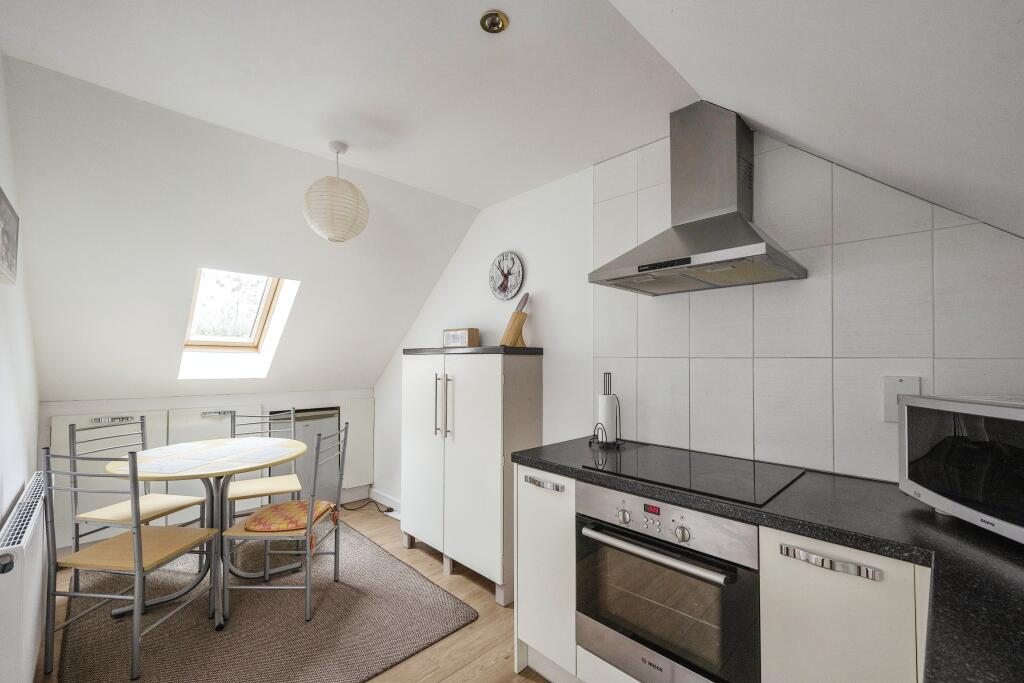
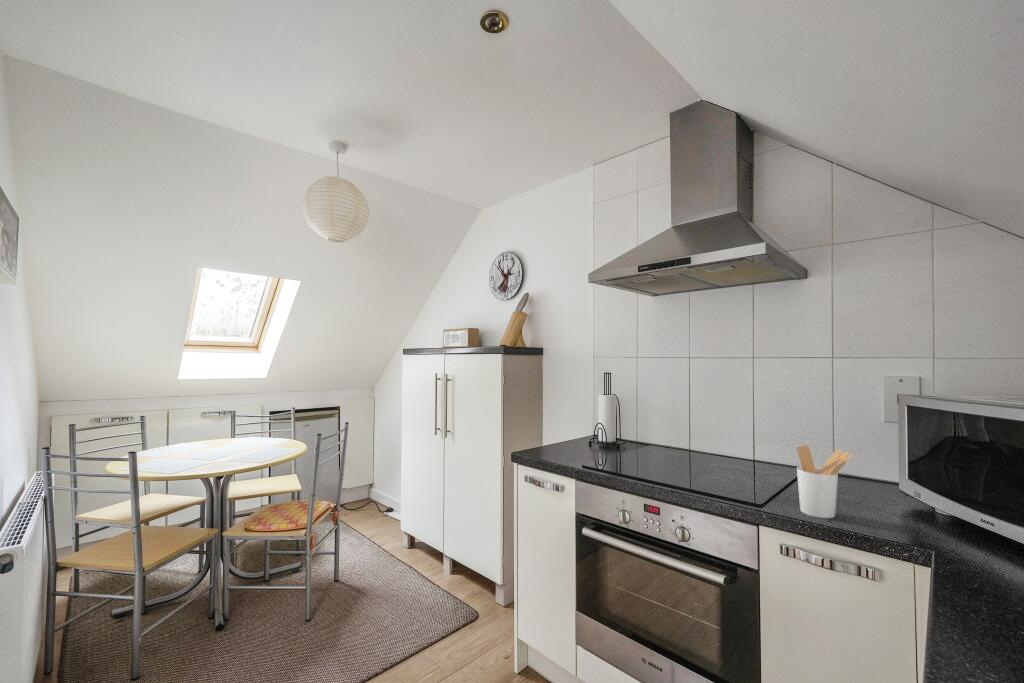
+ utensil holder [796,444,853,519]
